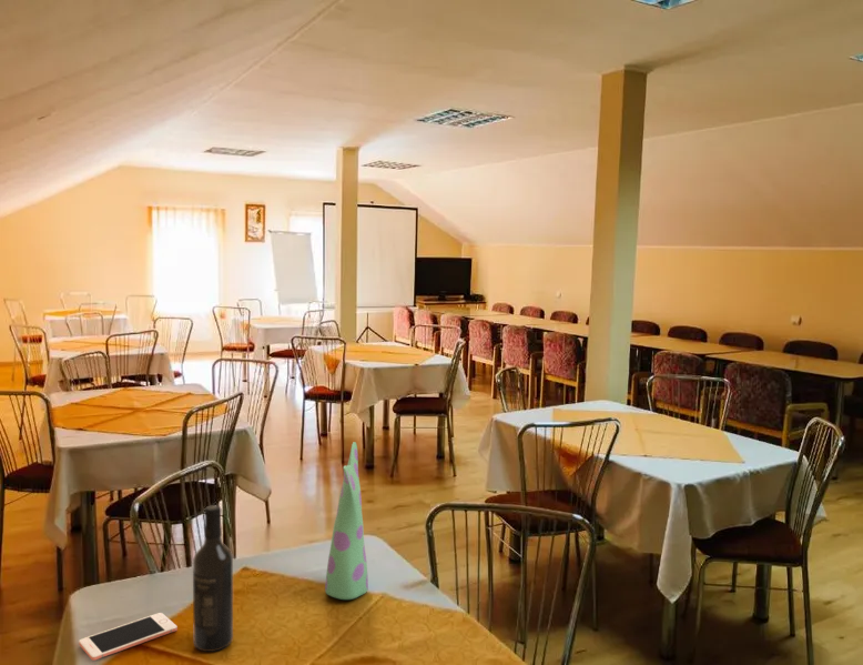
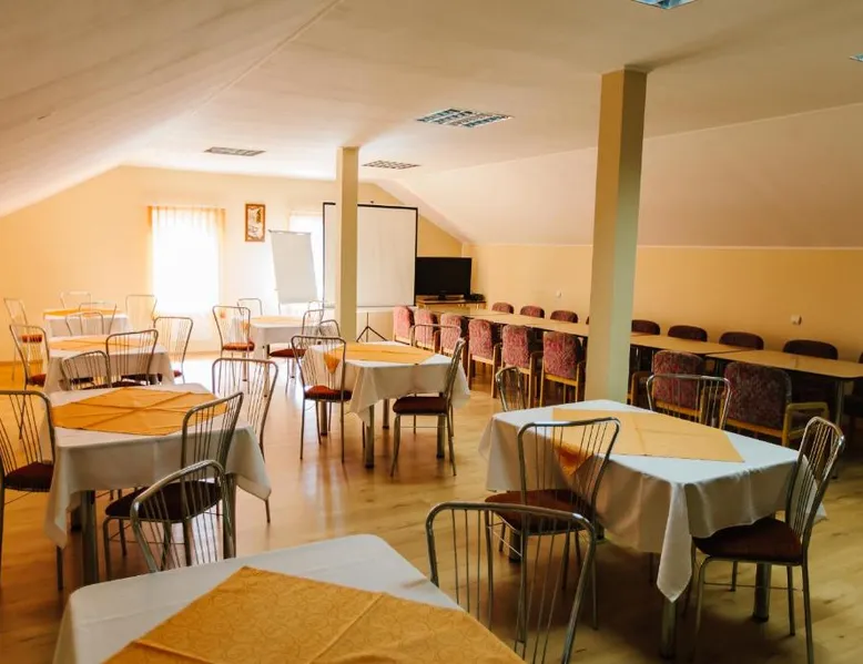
- wine bottle [192,504,234,653]
- vase [324,441,369,601]
- cell phone [78,612,179,662]
